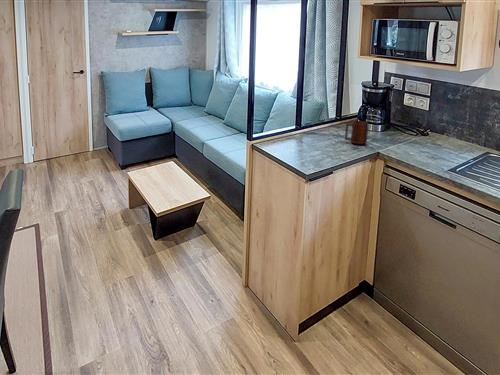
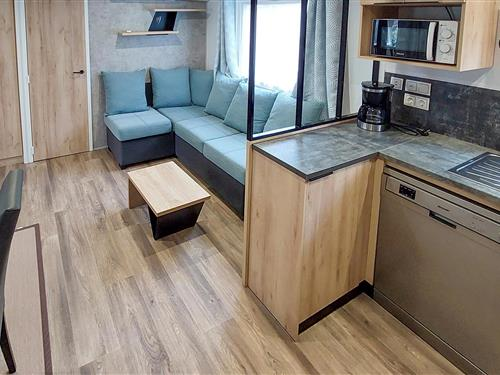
- mug [344,120,369,145]
